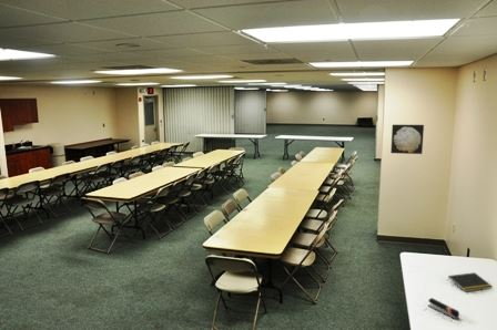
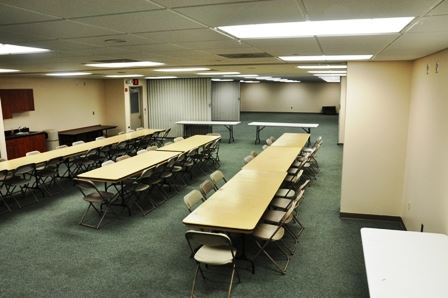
- notepad [447,271,494,292]
- stapler [427,297,460,320]
- wall art [389,124,425,155]
